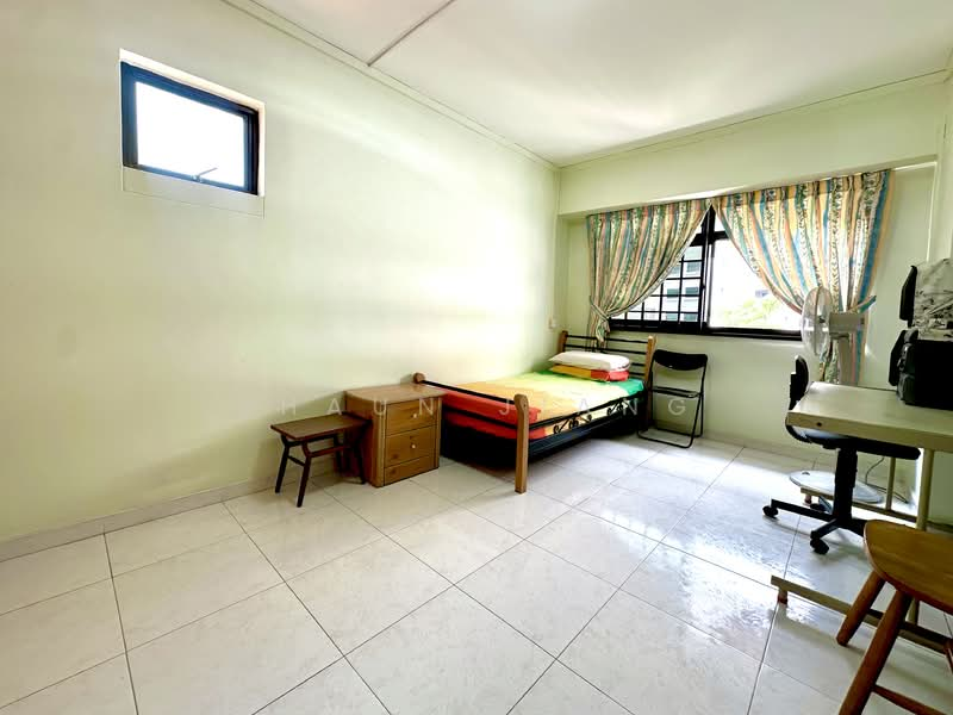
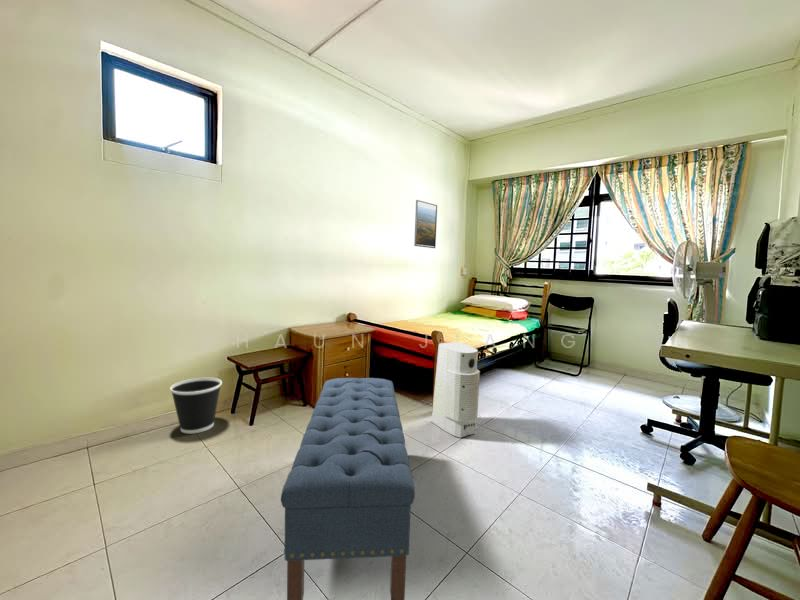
+ bench [280,377,416,600]
+ air purifier [430,341,481,439]
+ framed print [413,199,438,249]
+ wastebasket [169,377,223,435]
